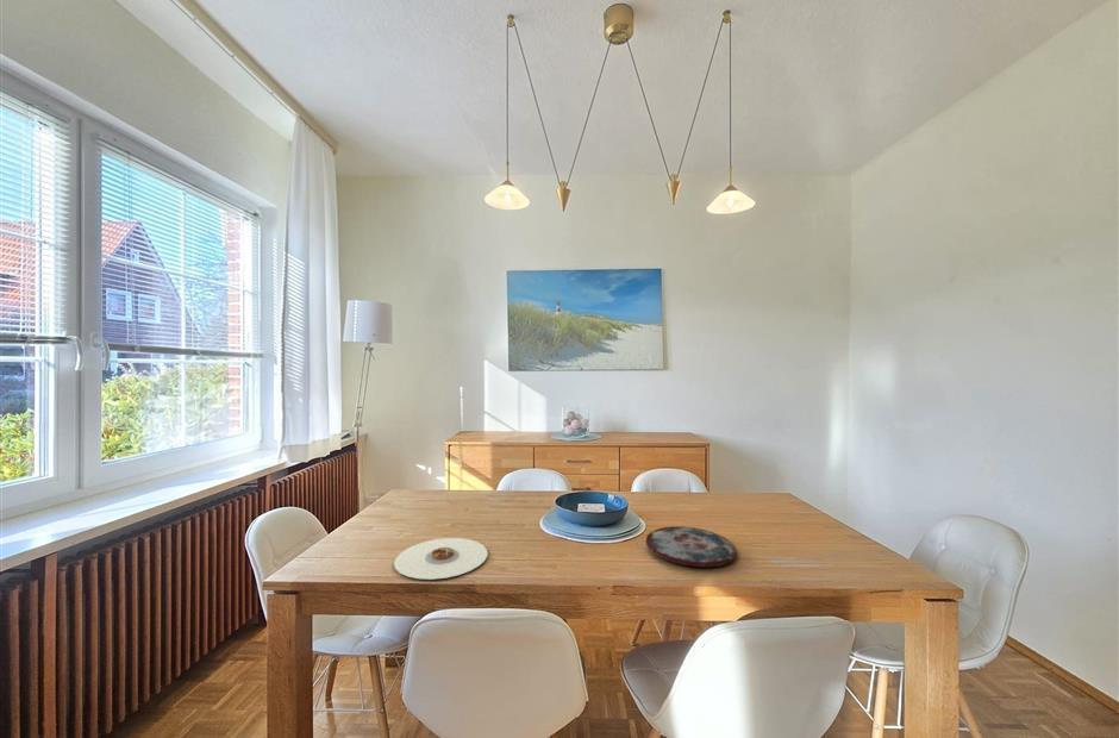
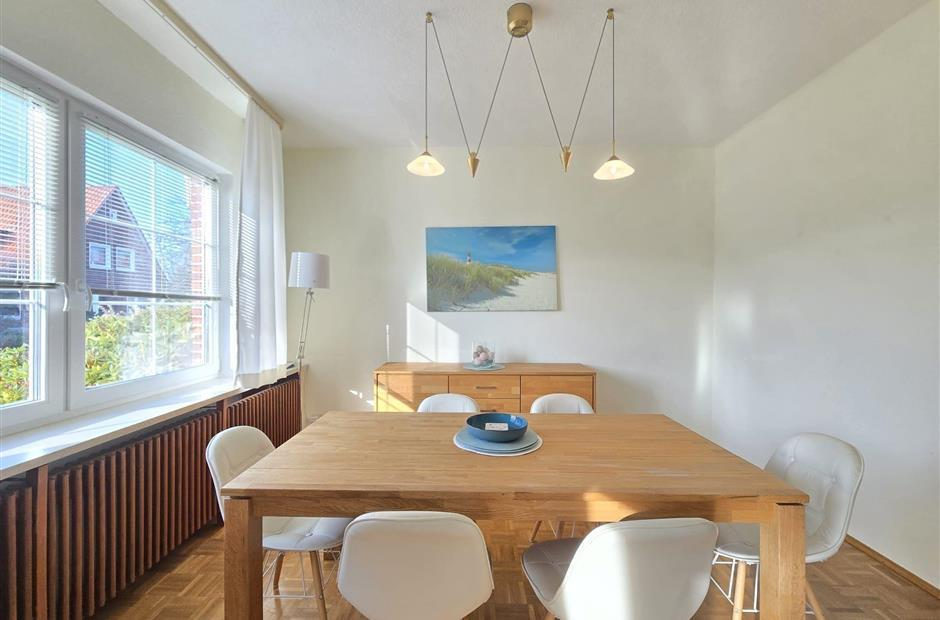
- plate [393,537,489,581]
- plate [645,525,738,568]
